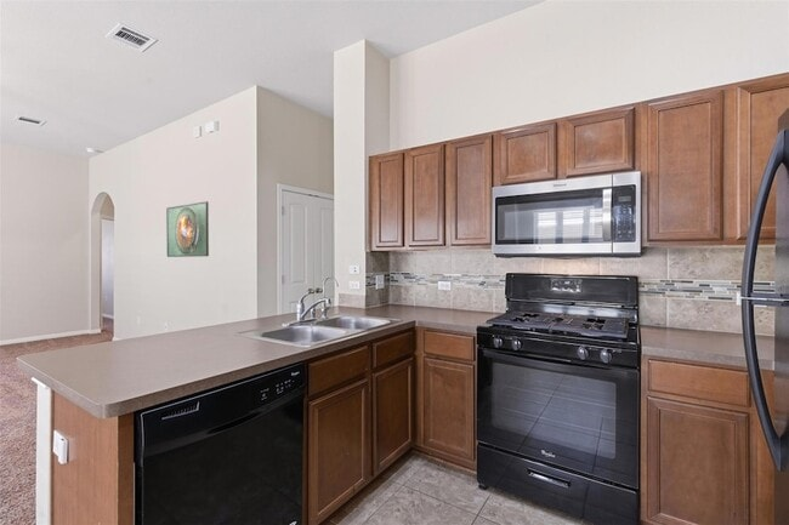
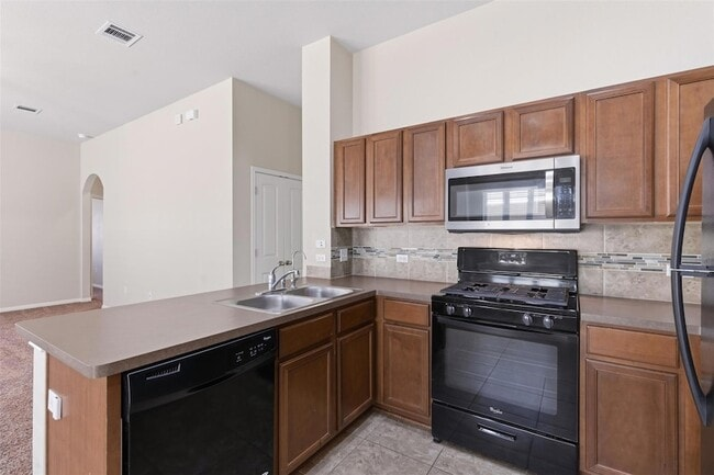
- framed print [165,200,210,258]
